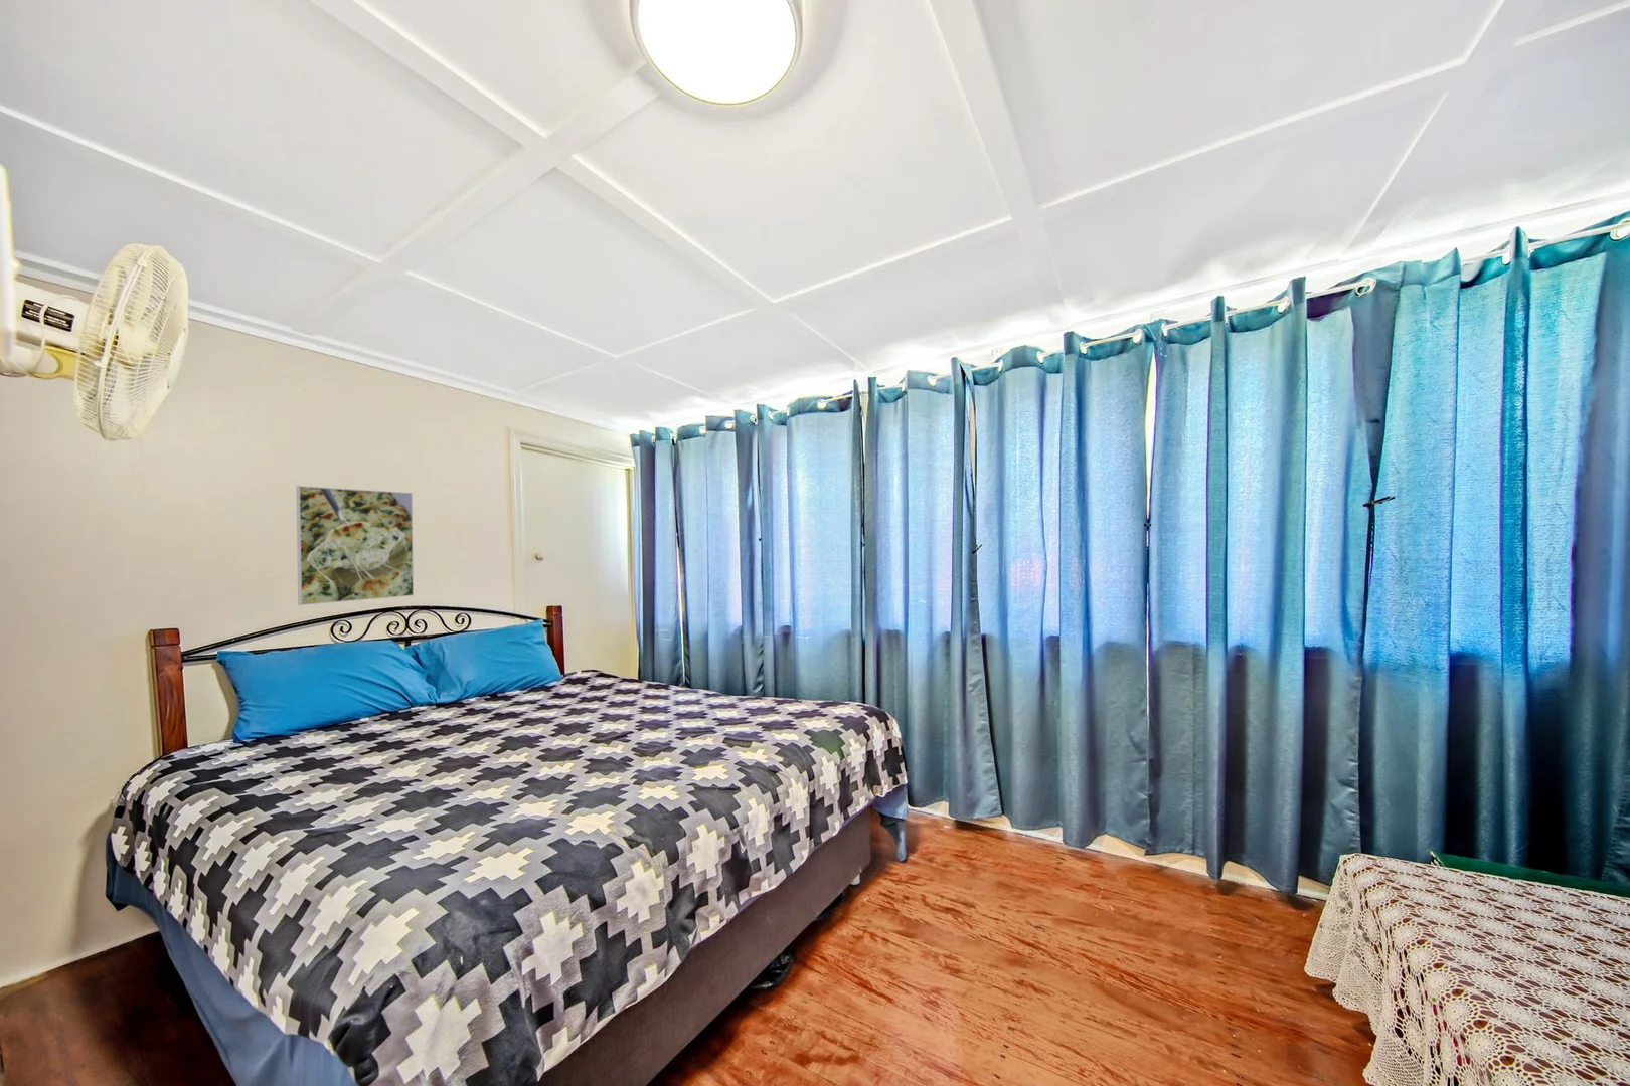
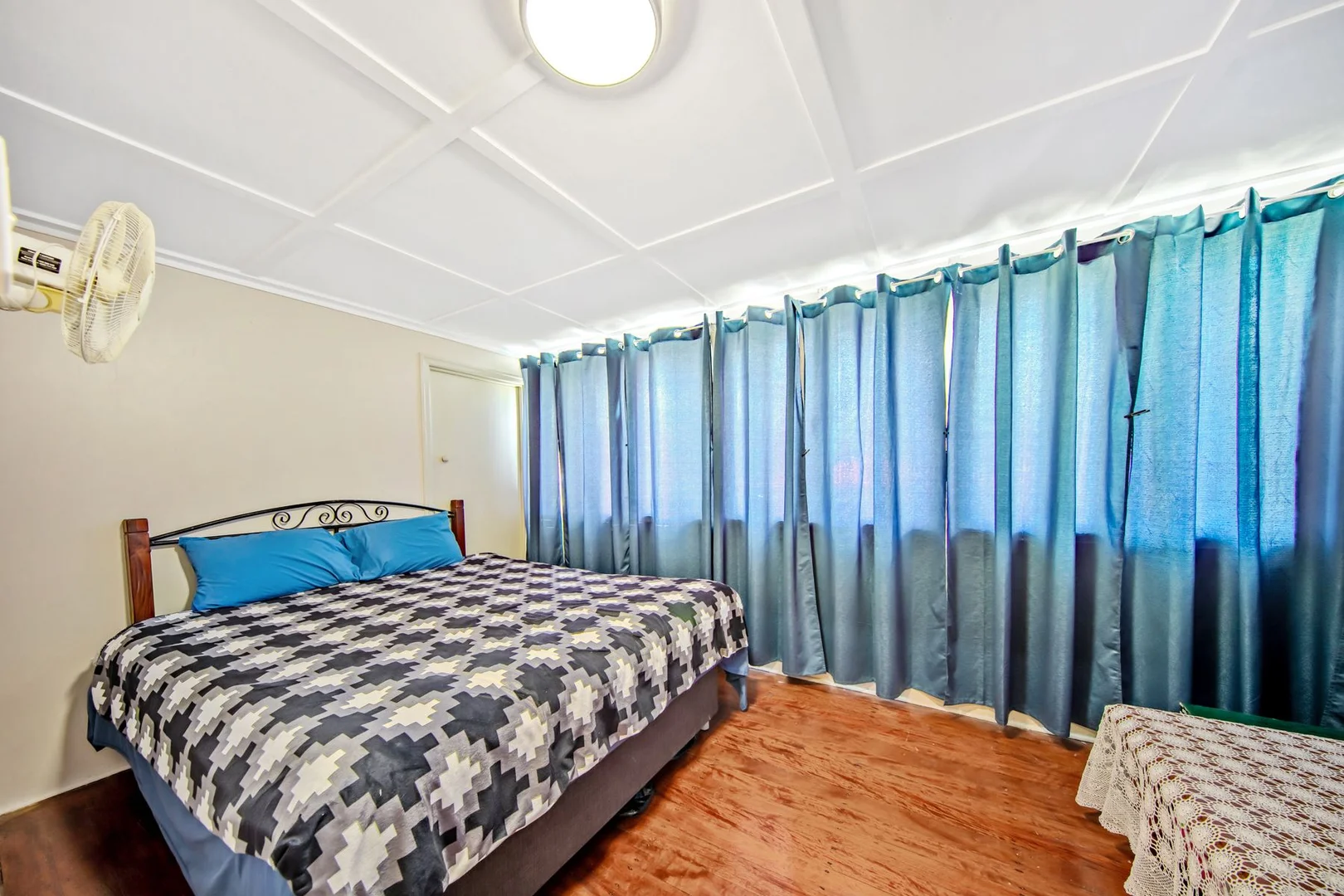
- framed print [295,485,415,606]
